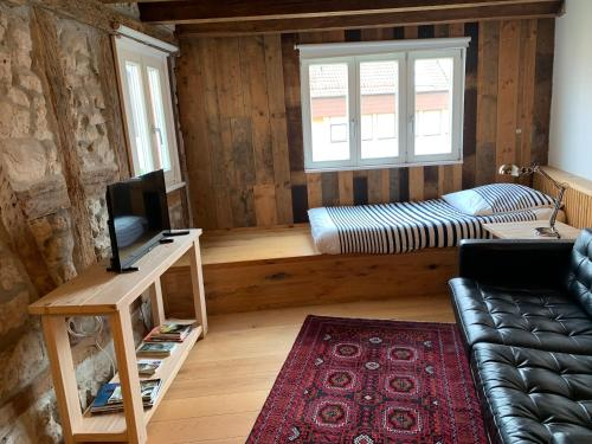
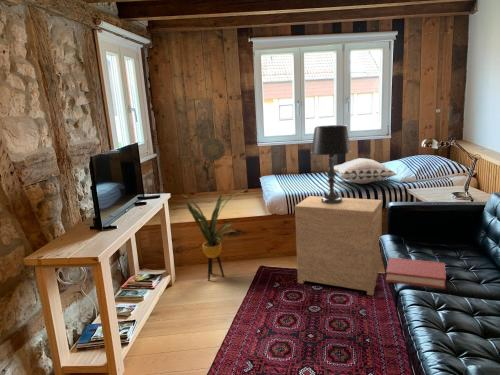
+ hardback book [385,256,447,290]
+ table lamp [310,124,352,204]
+ decorative plate [201,137,226,162]
+ house plant [175,188,249,281]
+ decorative pillow [333,157,398,185]
+ side table [294,195,383,296]
